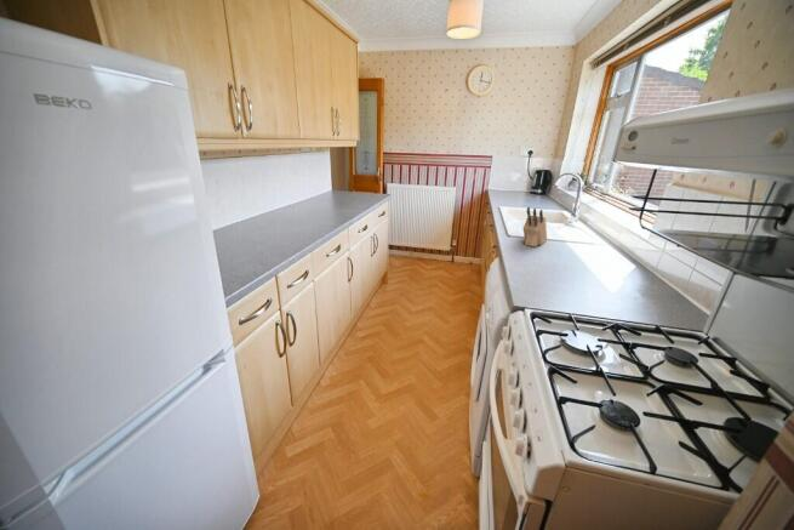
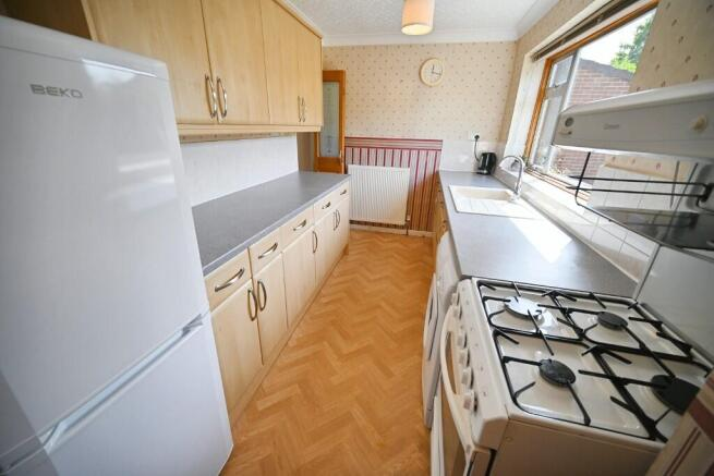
- knife block [522,206,548,247]
